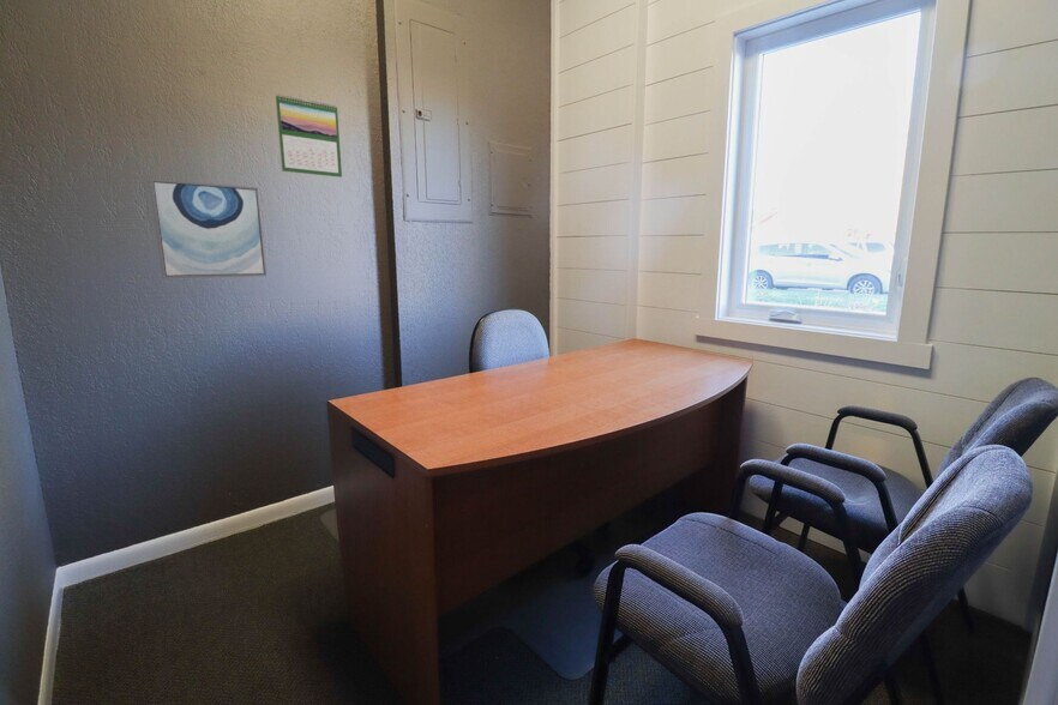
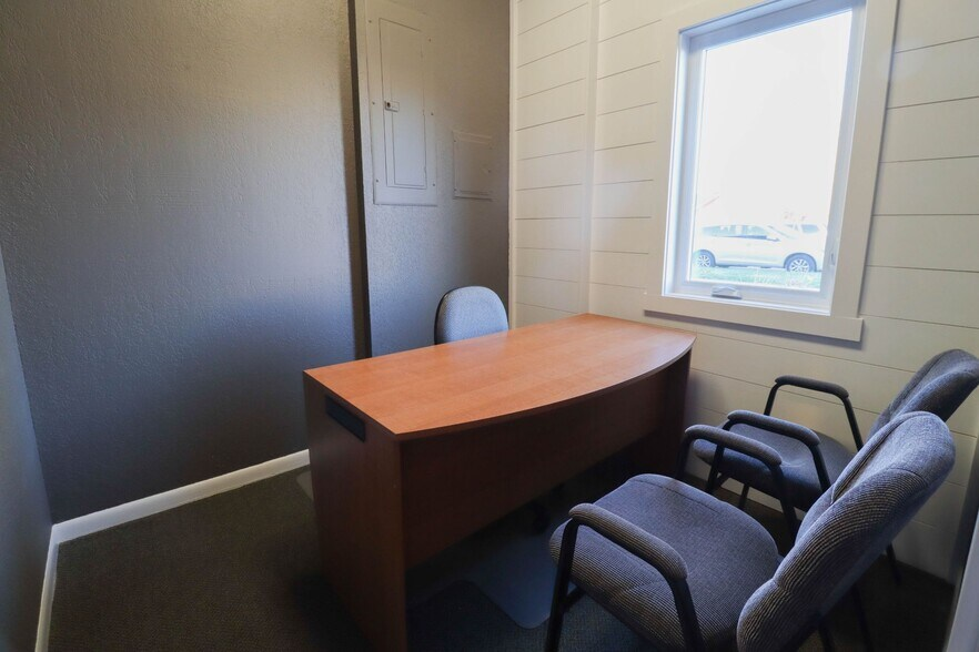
- calendar [275,92,343,179]
- wall art [148,177,267,279]
